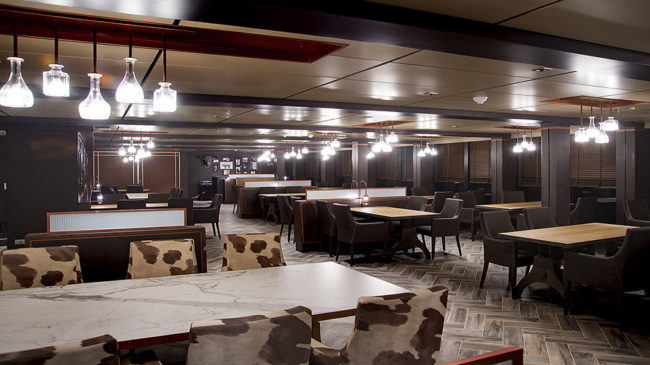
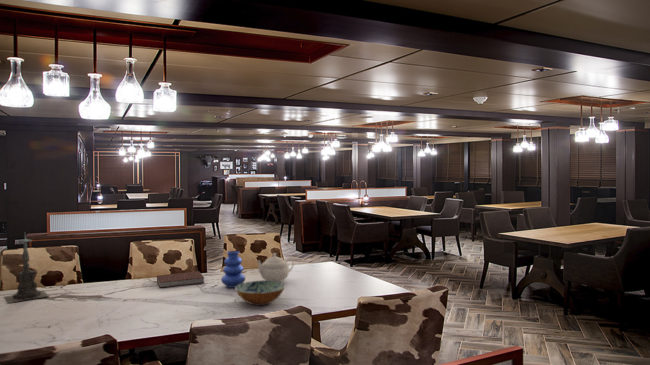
+ candle holder [3,233,50,304]
+ bowl [234,280,286,306]
+ vase [220,250,246,288]
+ notebook [156,270,205,289]
+ teapot [256,252,295,282]
